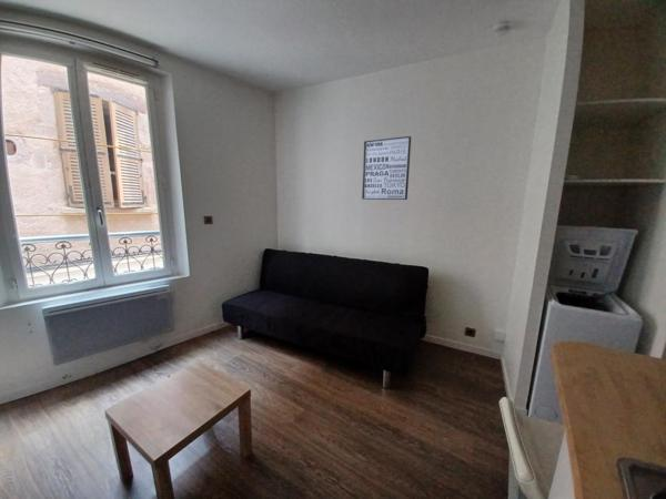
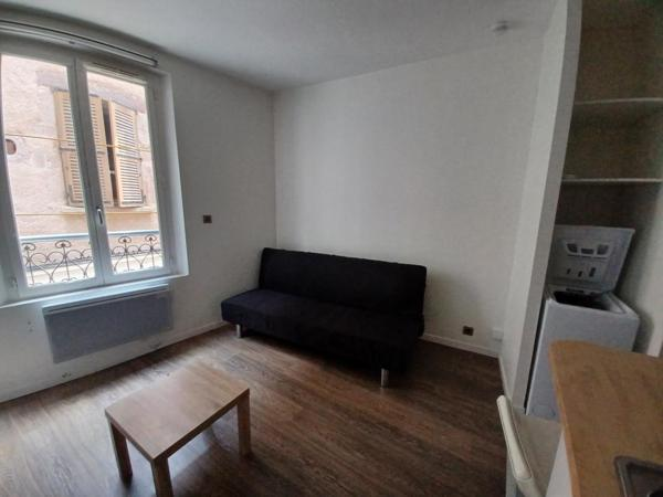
- wall art [361,135,412,201]
